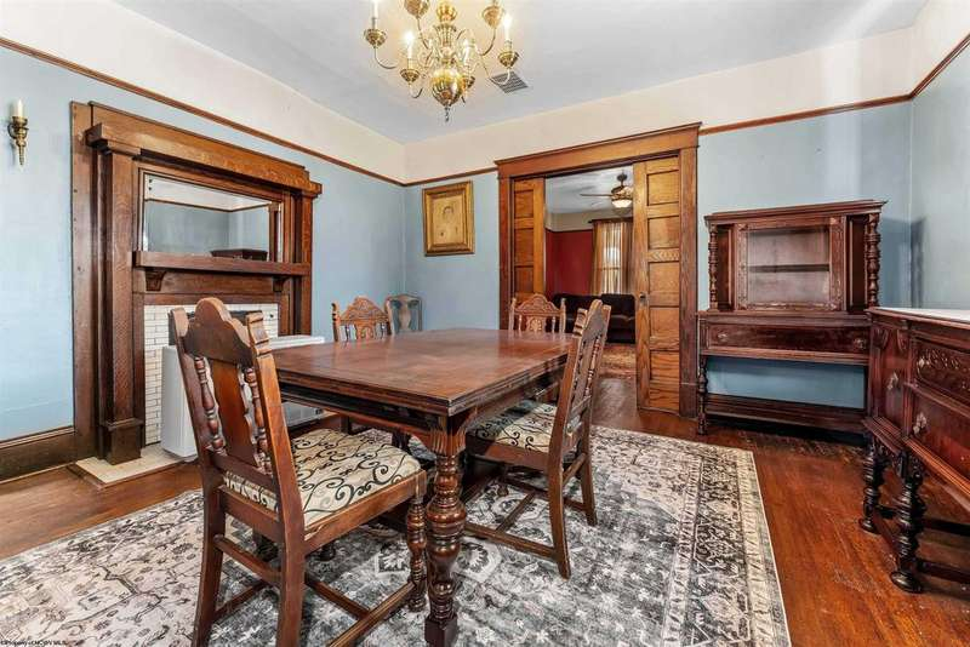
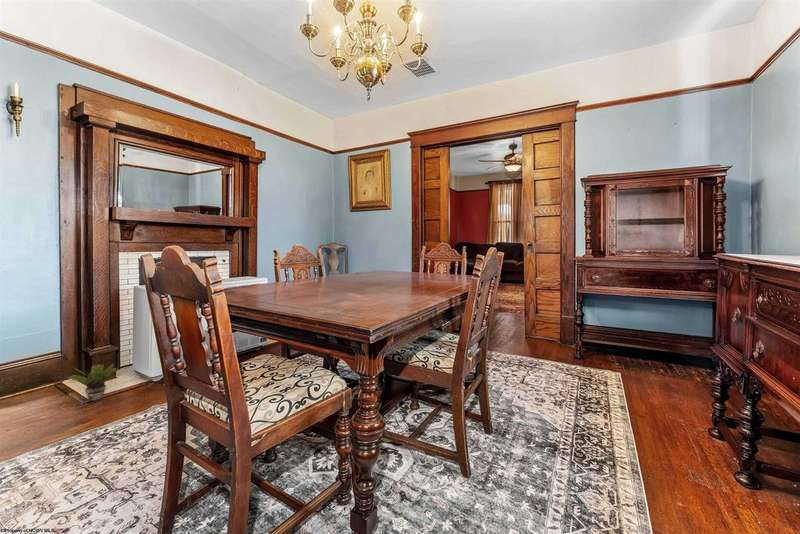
+ potted plant [67,363,119,402]
